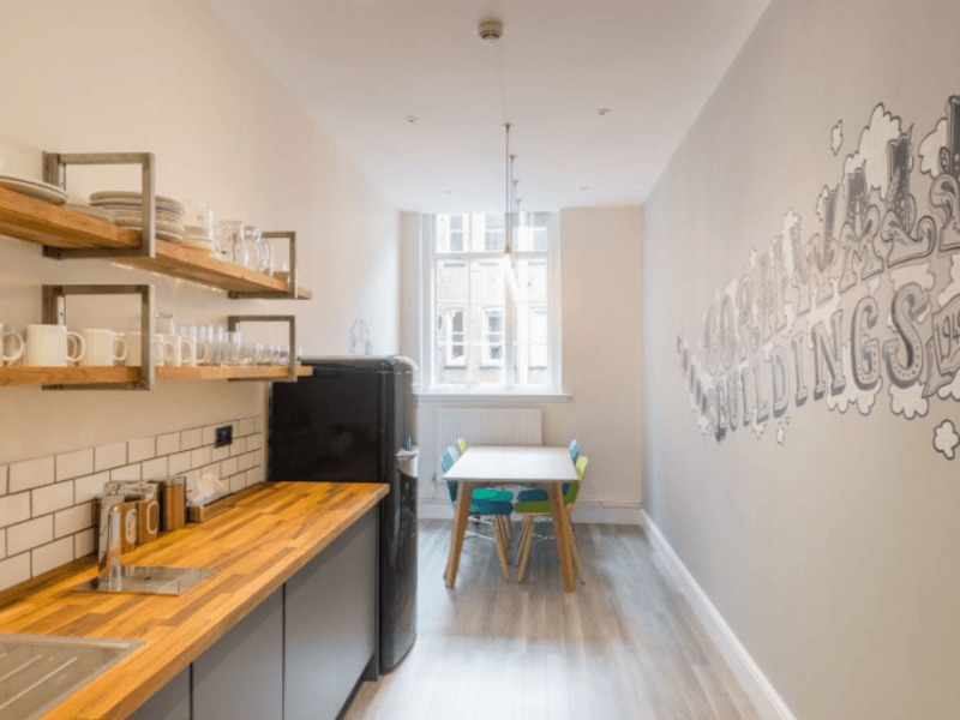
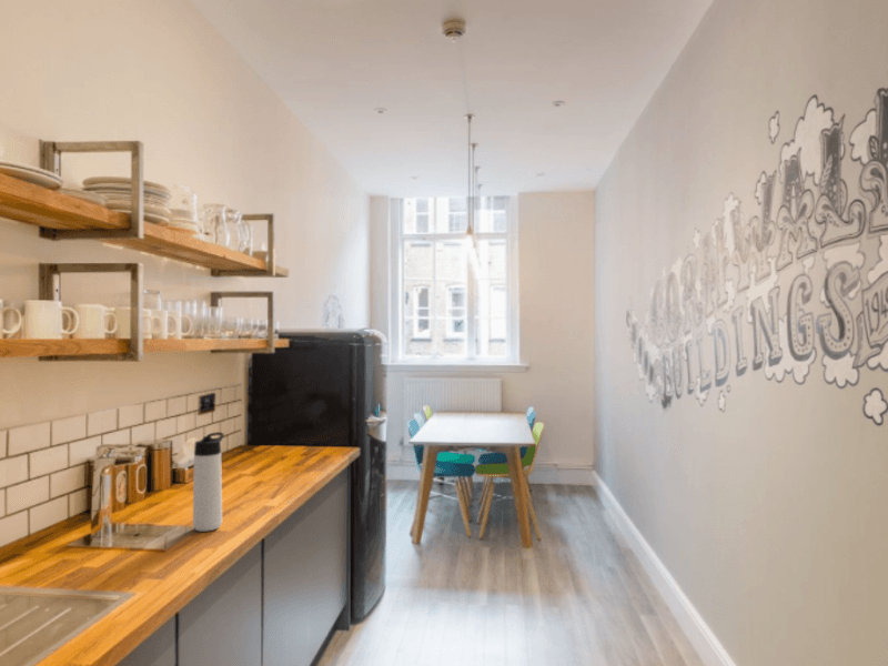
+ thermos bottle [192,431,225,533]
